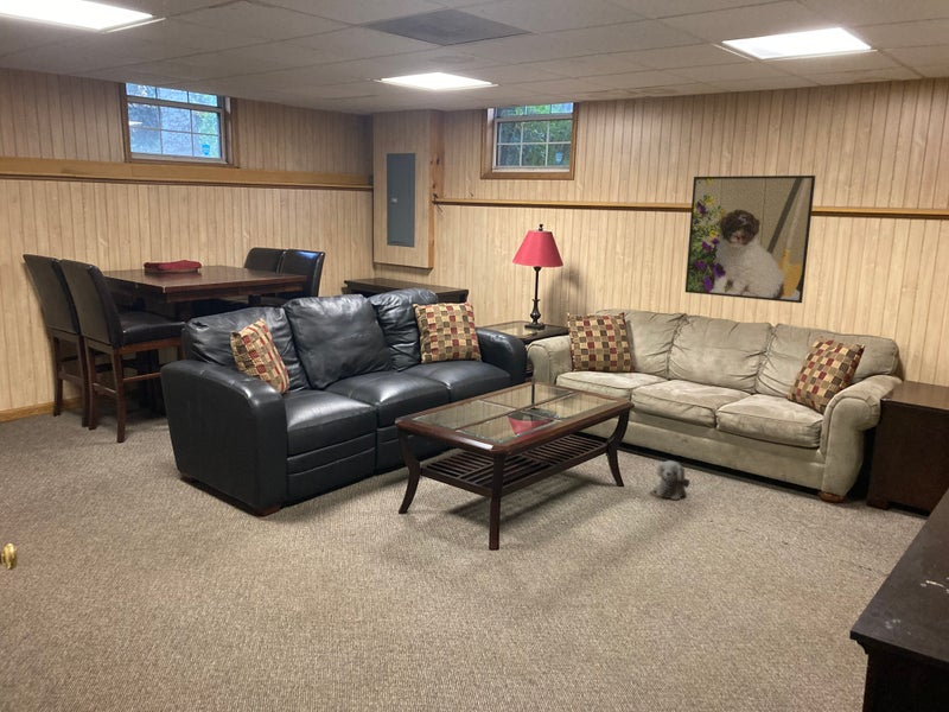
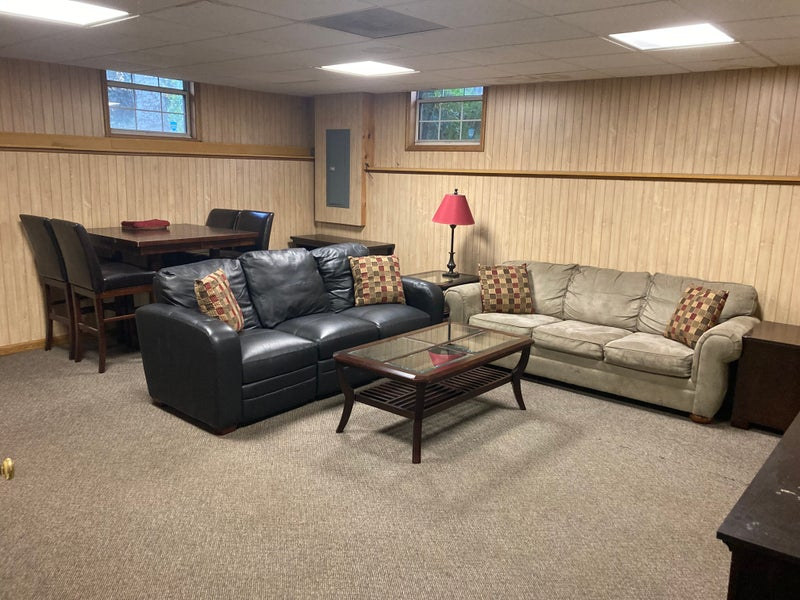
- plush toy [652,459,690,501]
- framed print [684,174,816,304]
